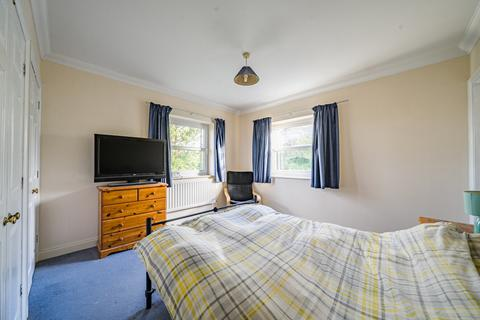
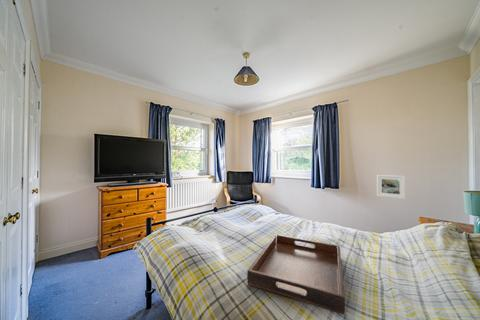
+ serving tray [246,234,346,316]
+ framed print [376,174,406,200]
